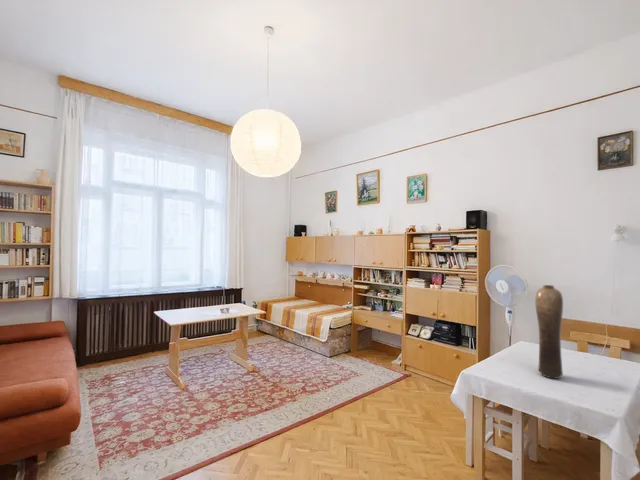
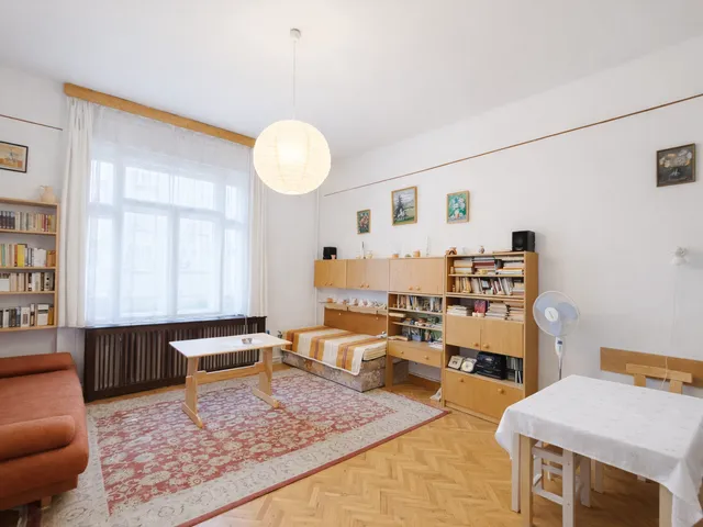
- vase [534,284,564,380]
